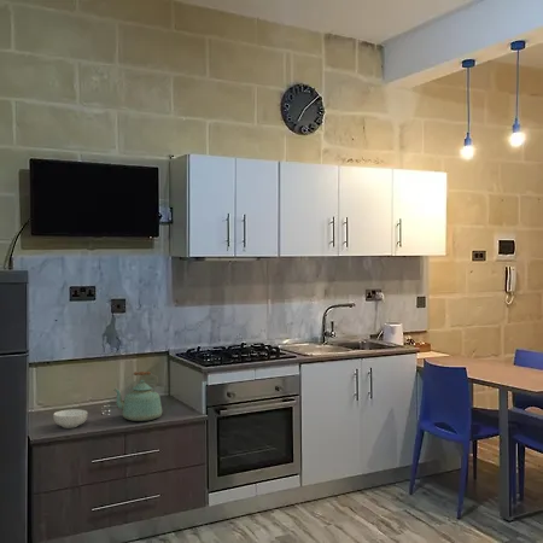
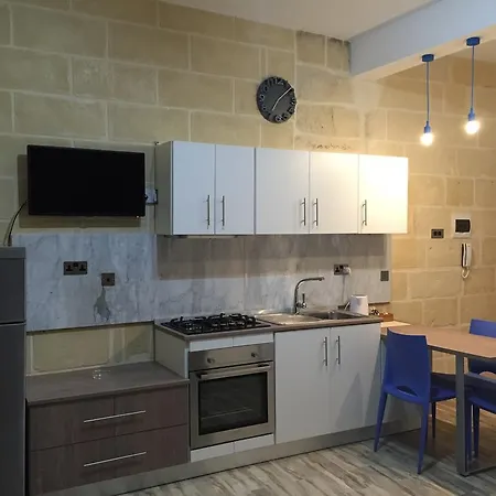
- cereal bowl [52,408,88,430]
- kettle [112,370,163,422]
